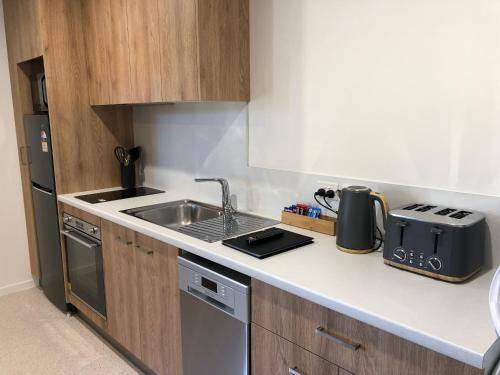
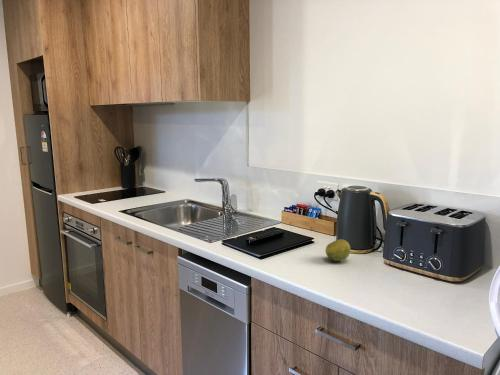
+ fruit [325,238,351,262]
